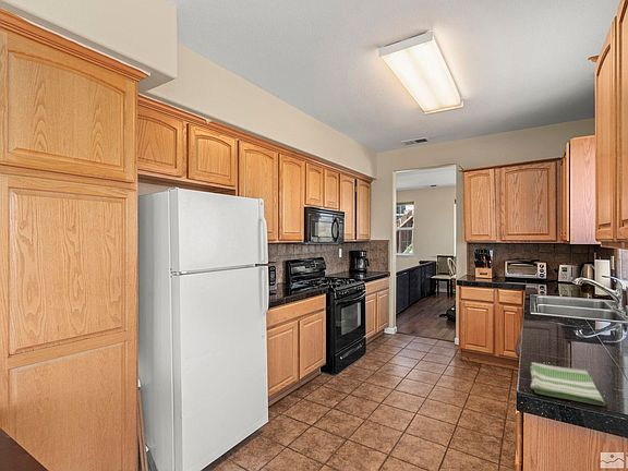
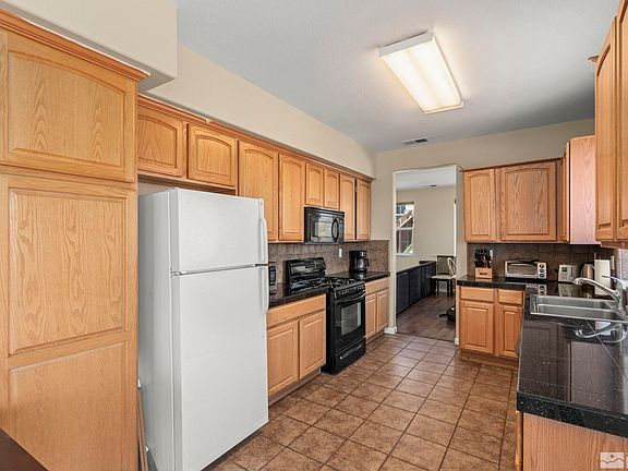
- dish towel [529,361,606,407]
